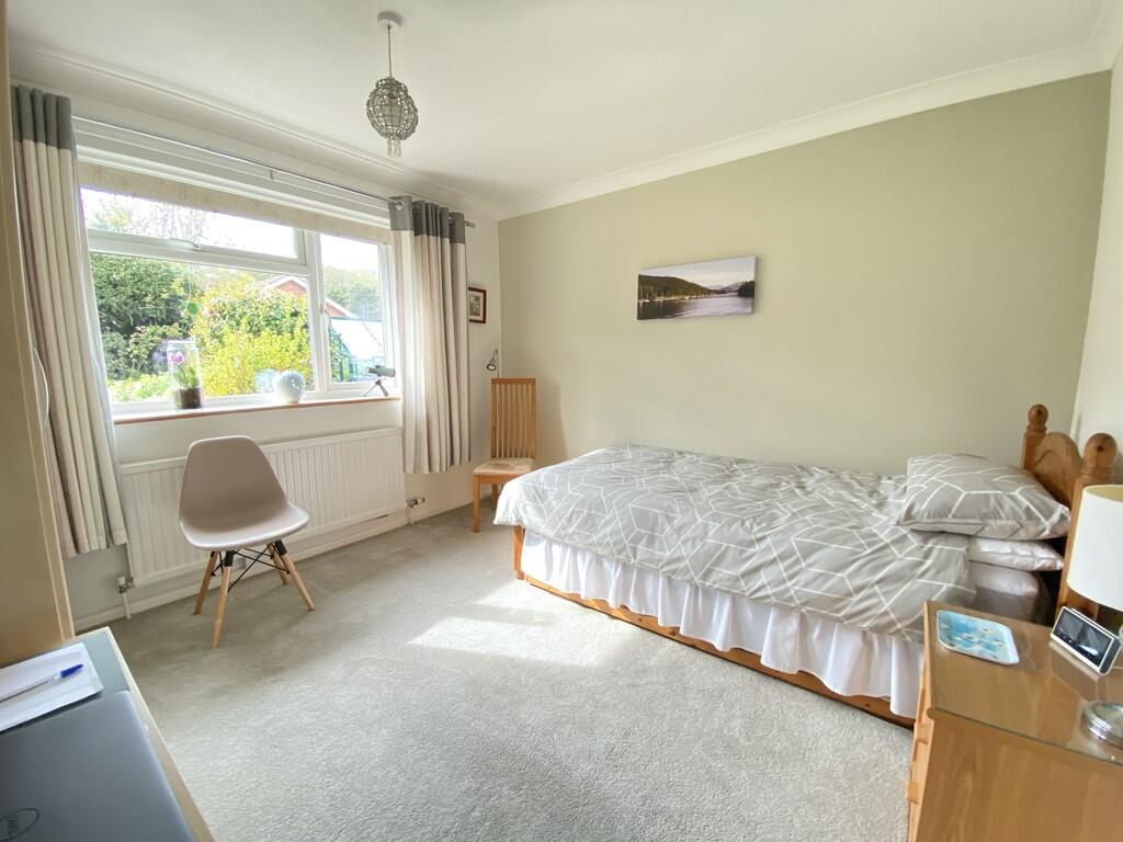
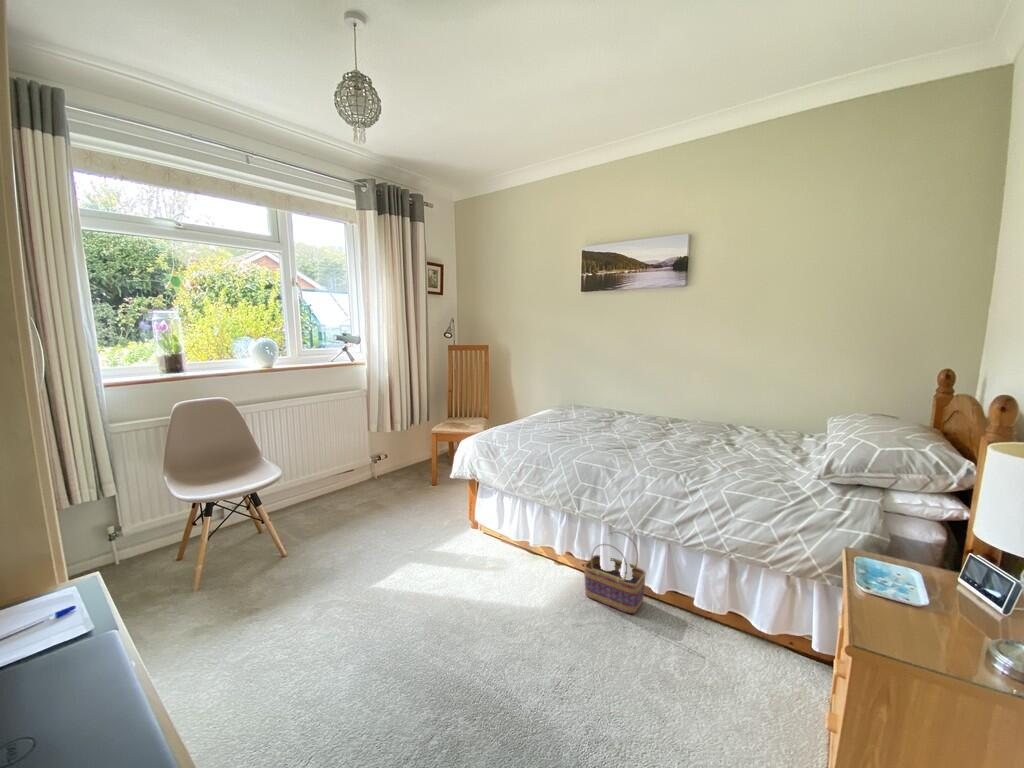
+ basket [583,531,647,615]
